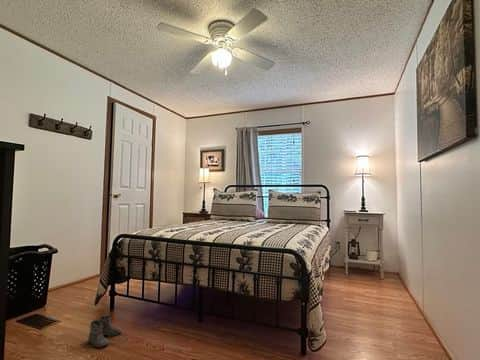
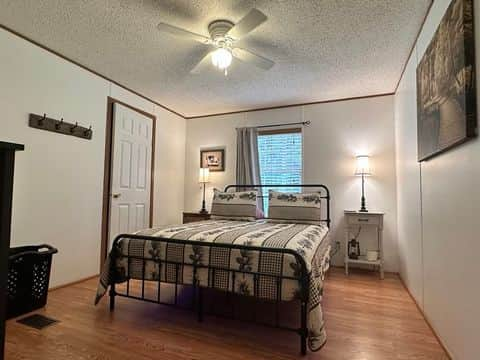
- boots [85,314,122,349]
